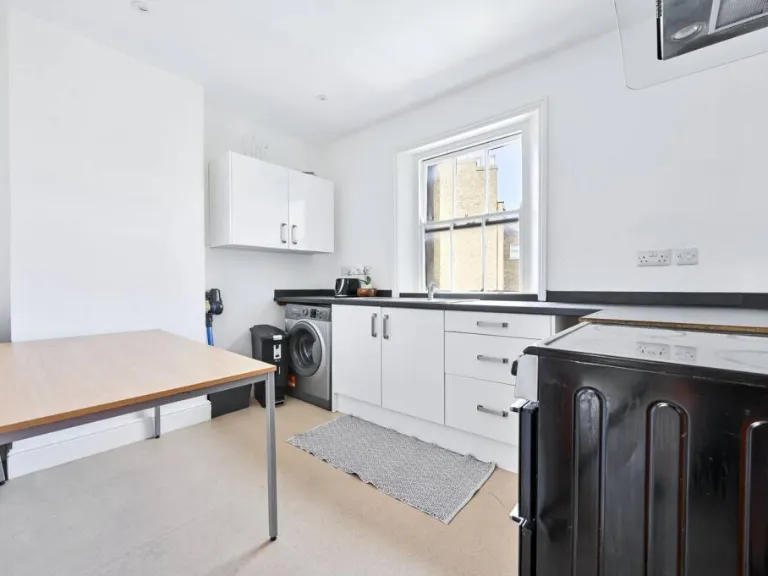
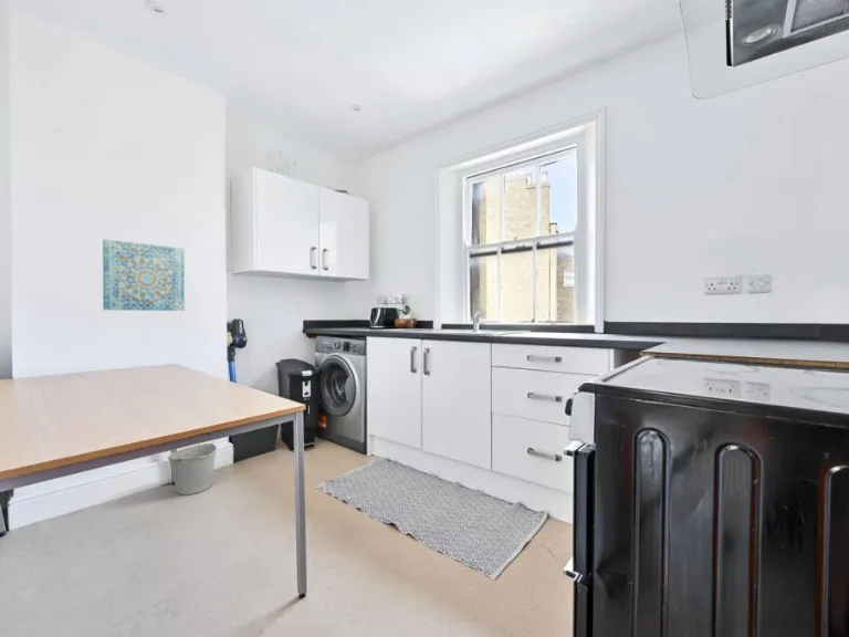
+ wall art [102,238,186,312]
+ bucket [166,440,218,495]
